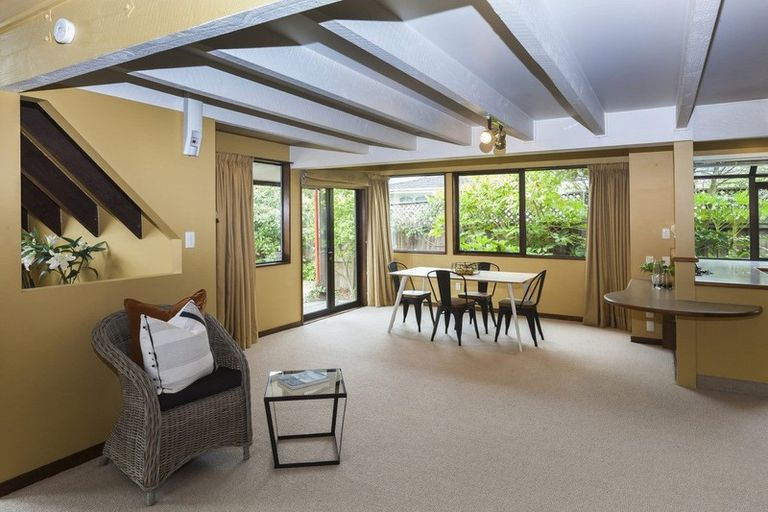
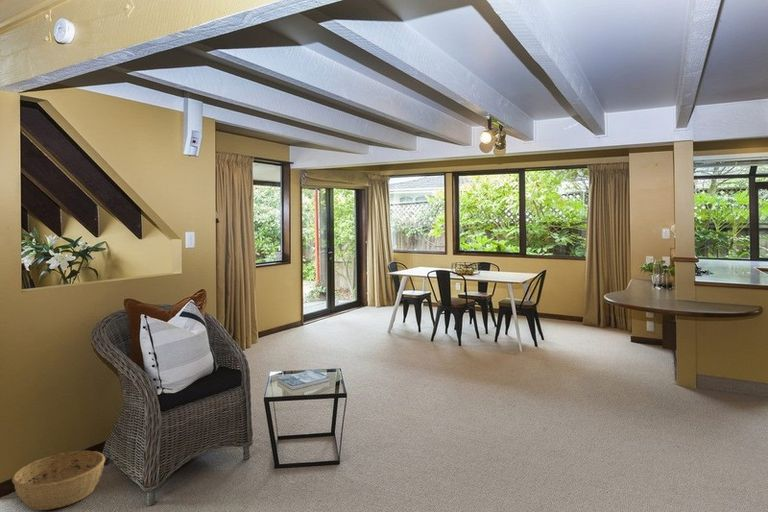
+ basket [11,450,106,511]
